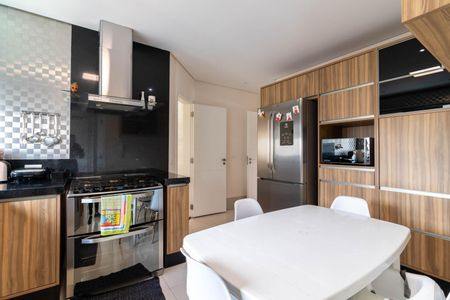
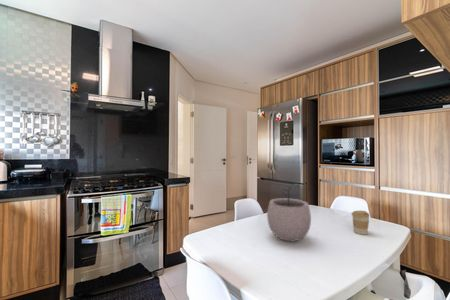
+ plant pot [266,185,312,242]
+ coffee cup [351,210,371,236]
